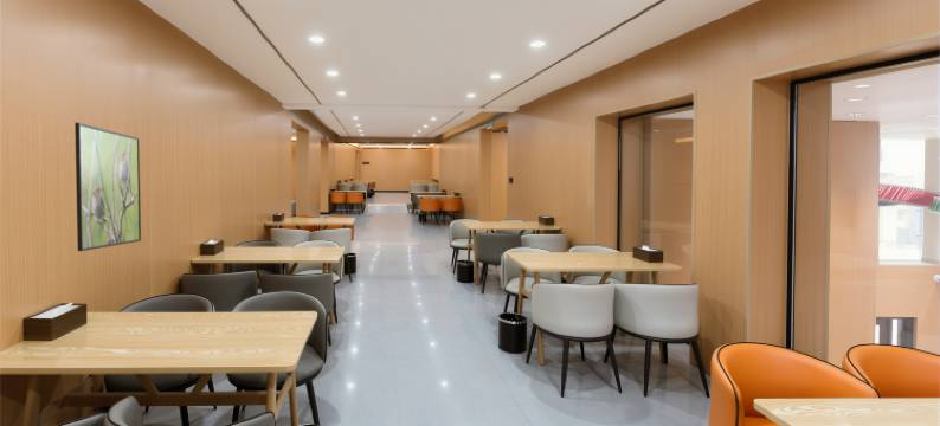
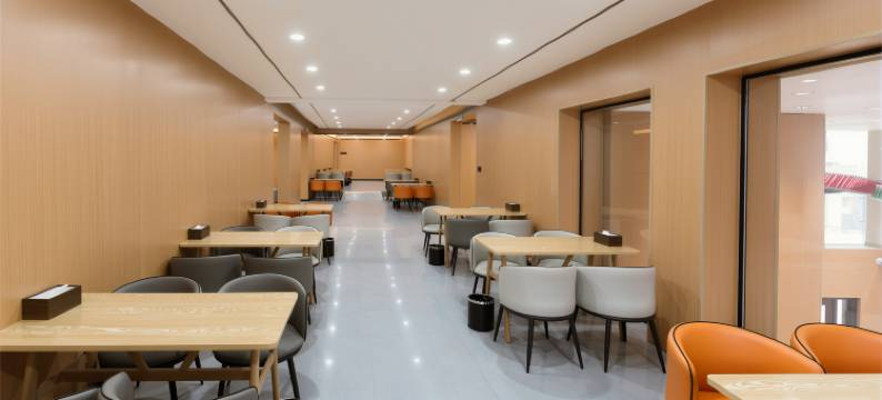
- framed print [73,122,142,252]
